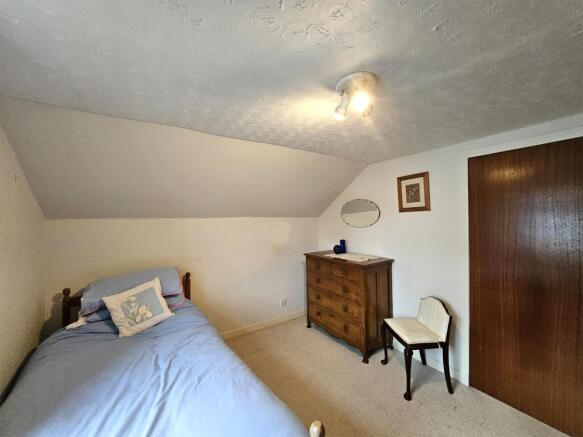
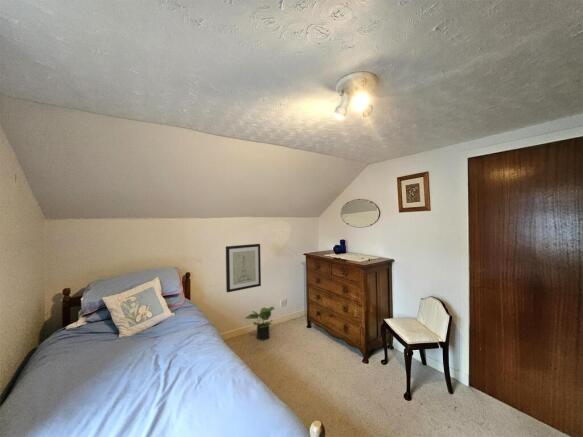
+ wall art [225,243,262,293]
+ potted plant [244,306,275,341]
